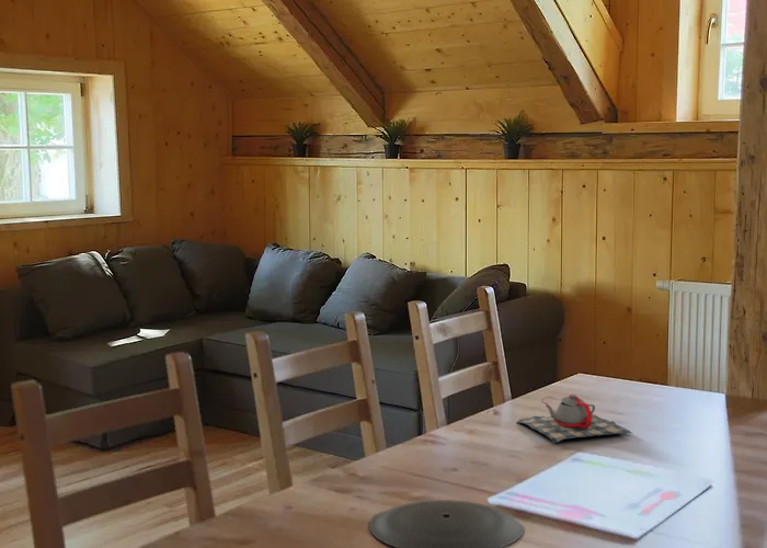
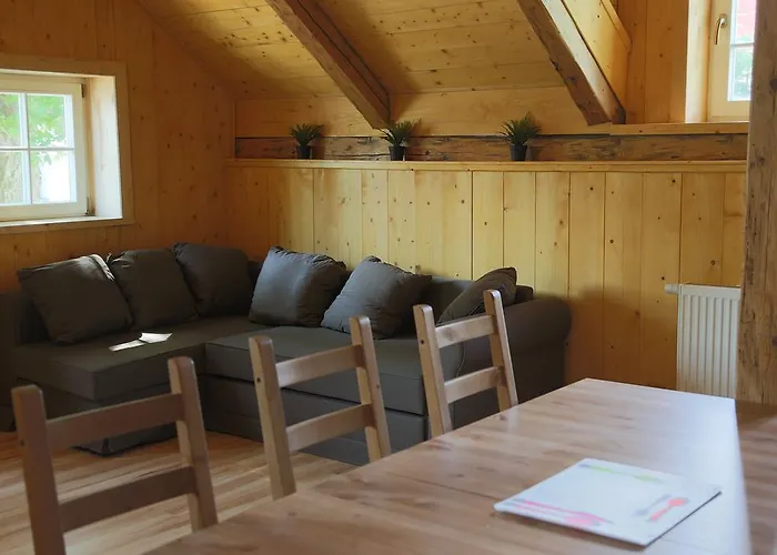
- teapot [515,393,634,444]
- plate [368,499,526,548]
